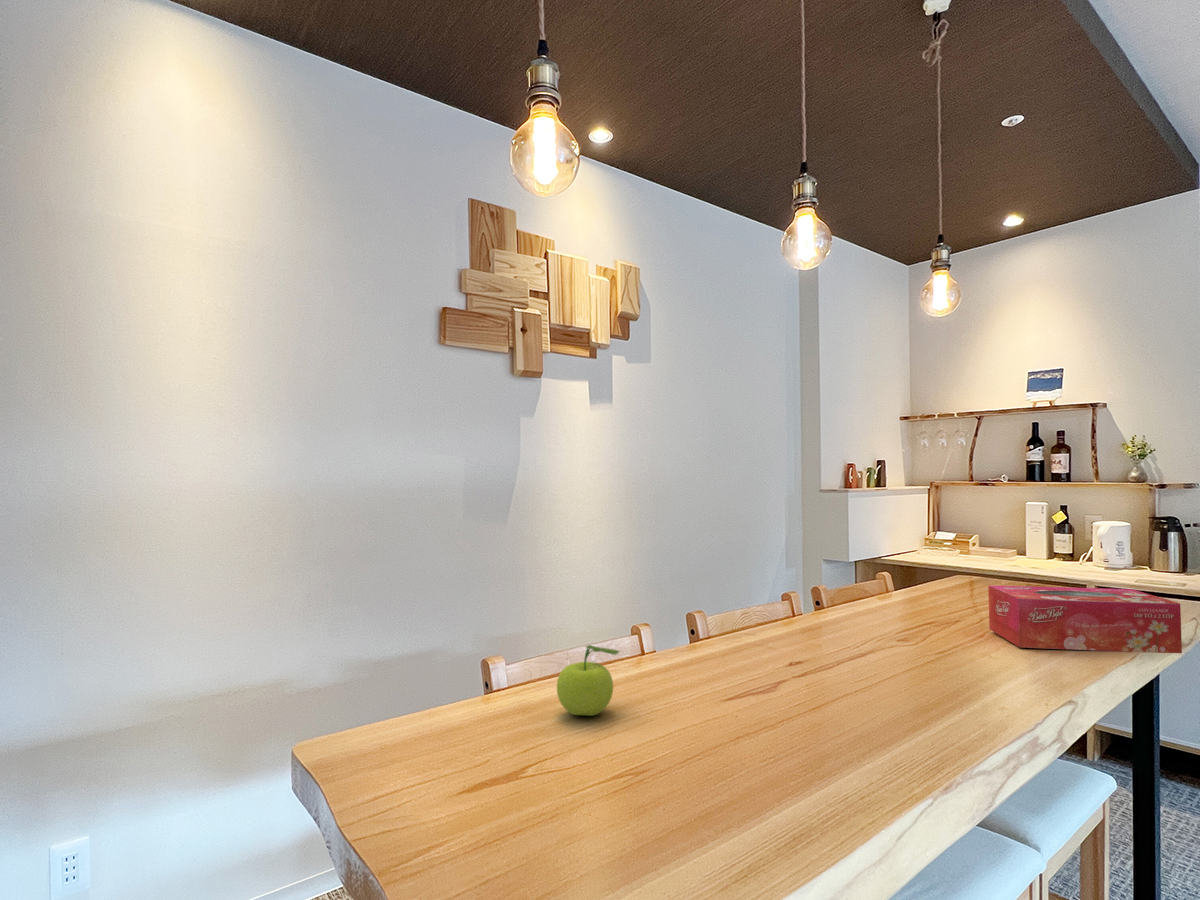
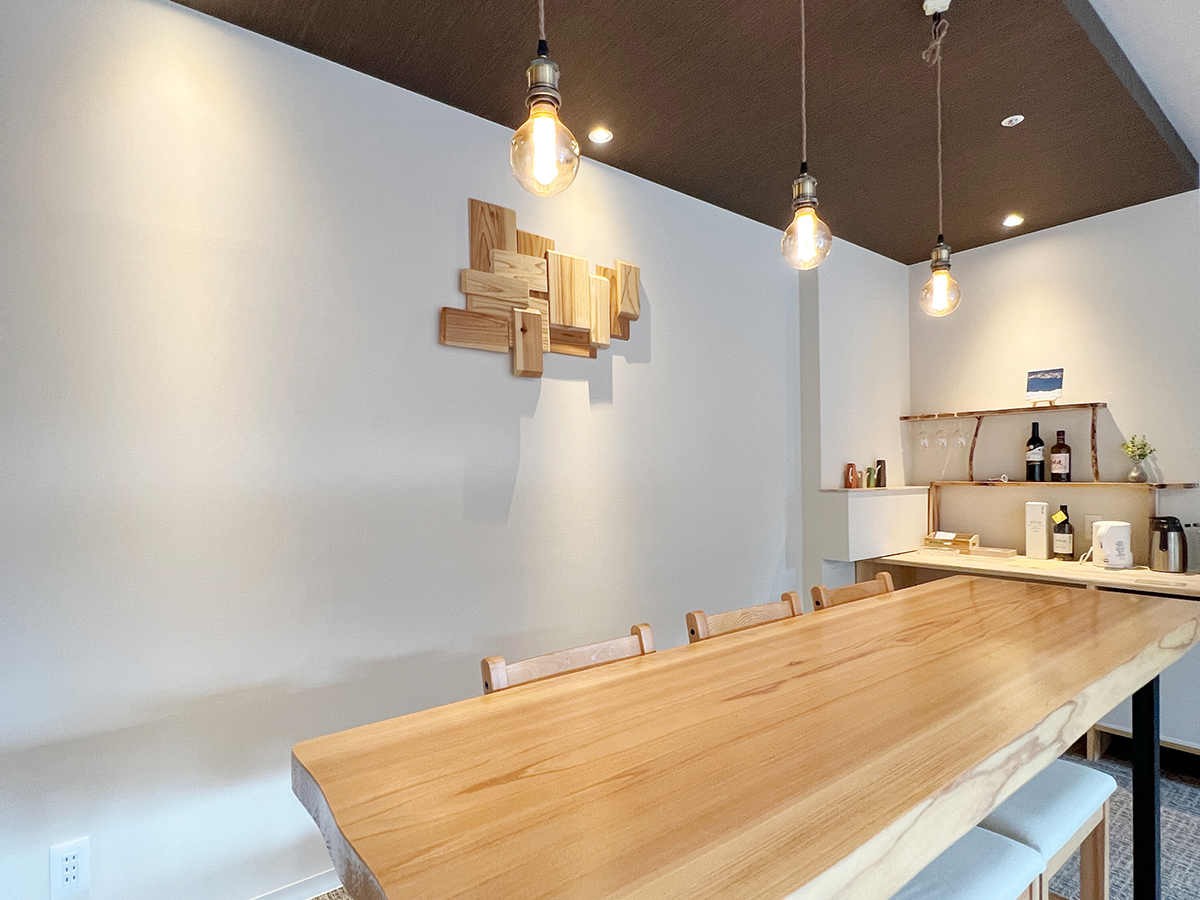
- fruit [556,644,620,717]
- tissue box [987,584,1183,654]
